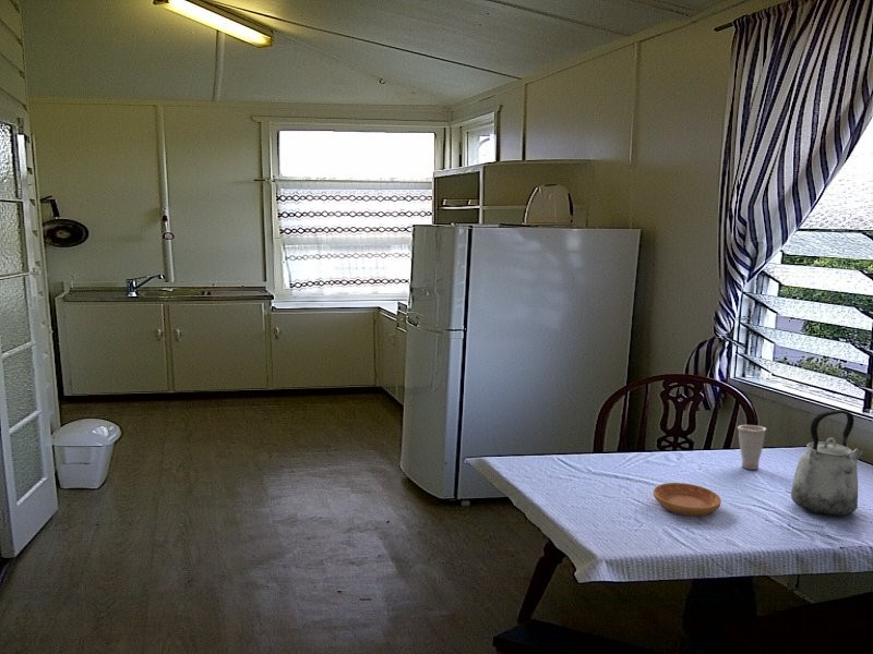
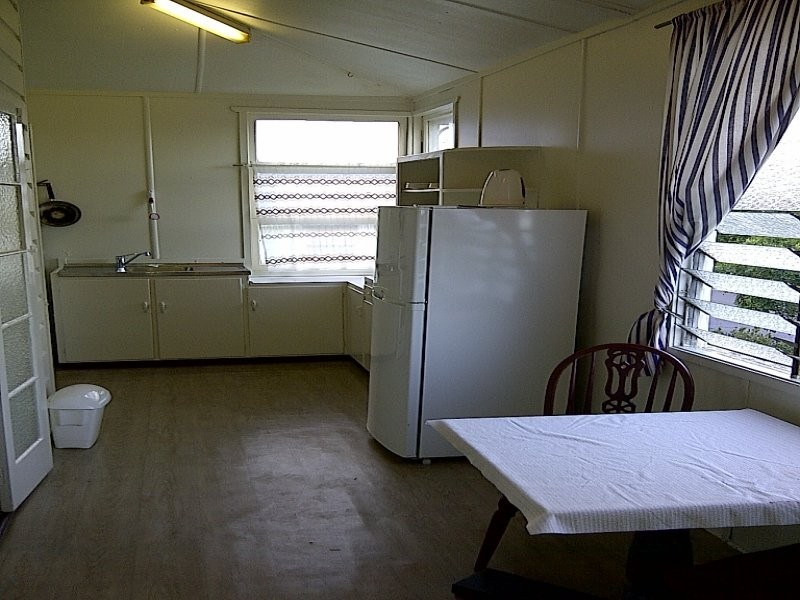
- saucer [653,482,722,517]
- cup [737,424,767,471]
- kettle [790,409,864,518]
